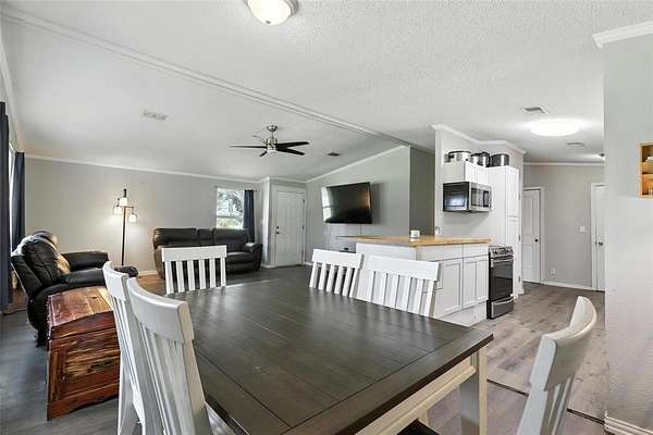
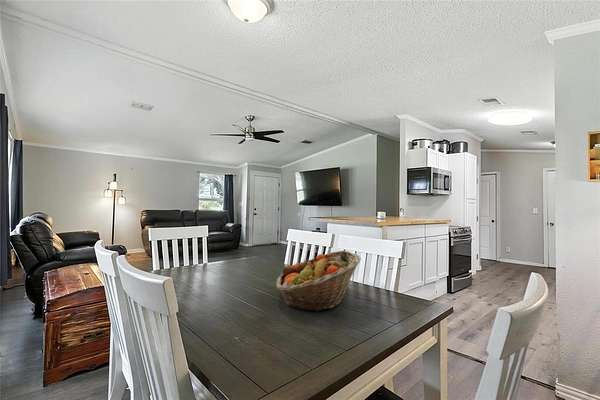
+ fruit basket [275,250,362,313]
